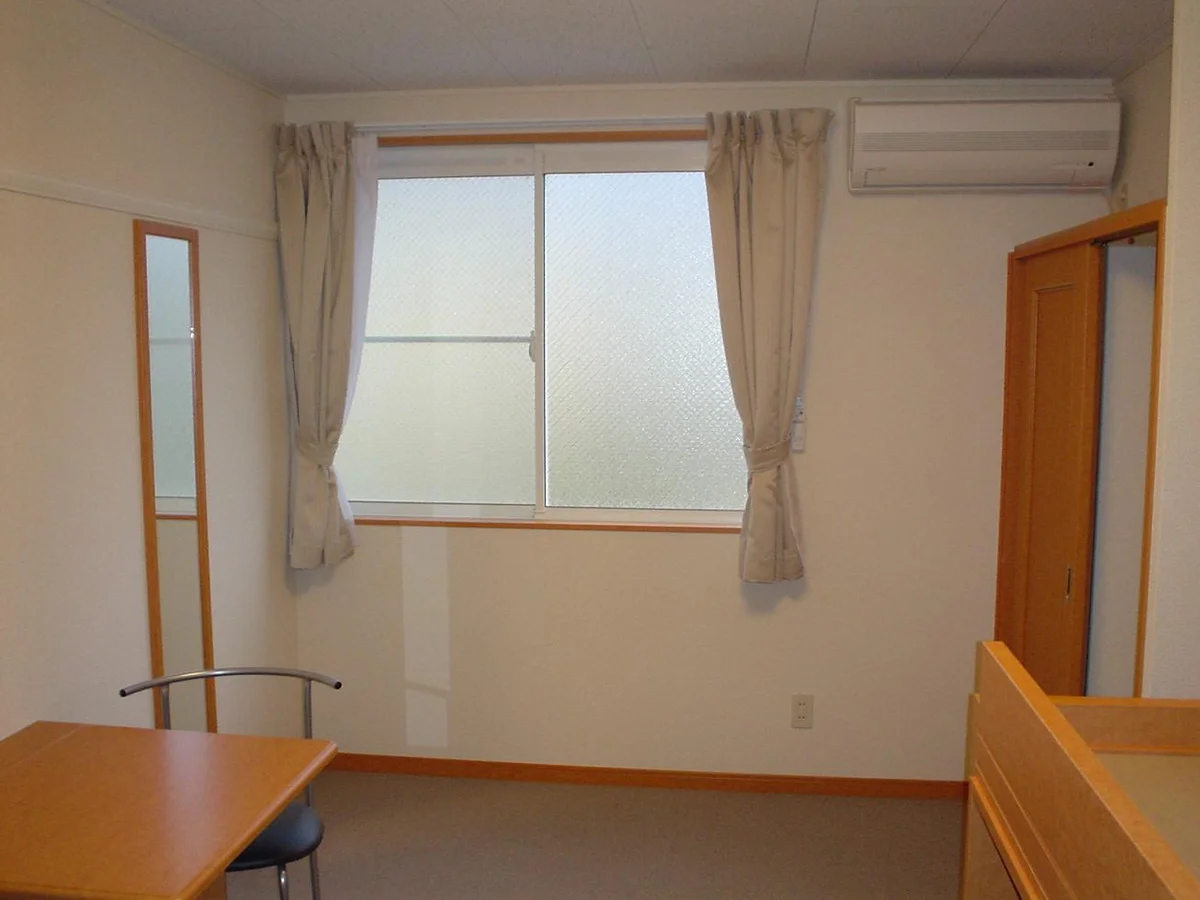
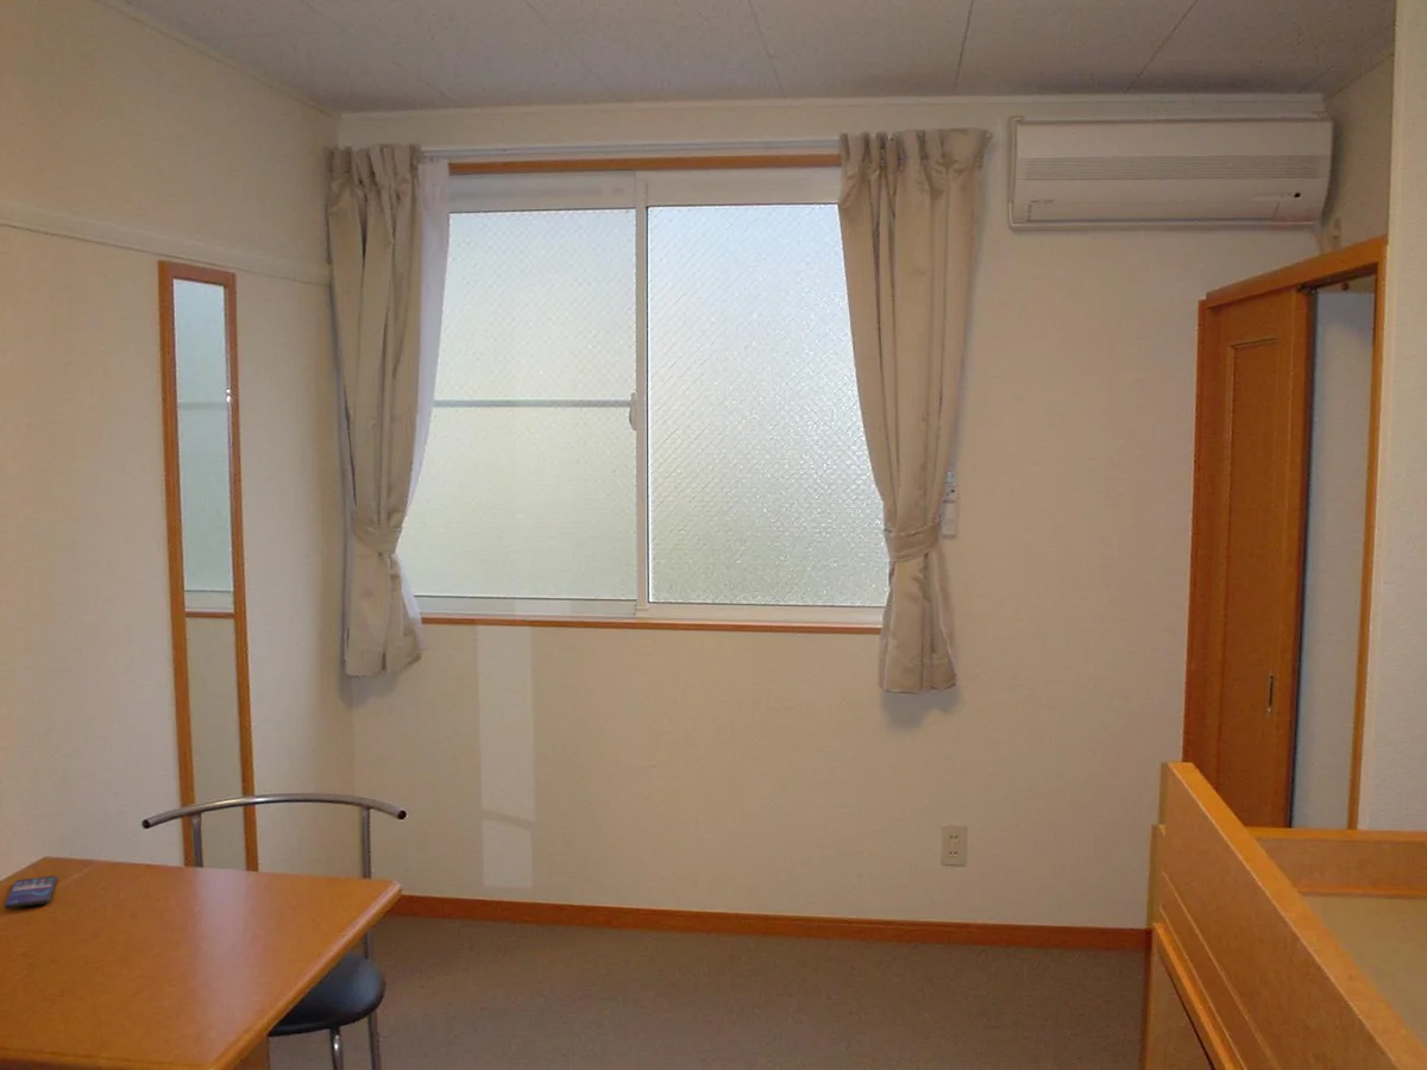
+ smartphone [4,875,58,910]
